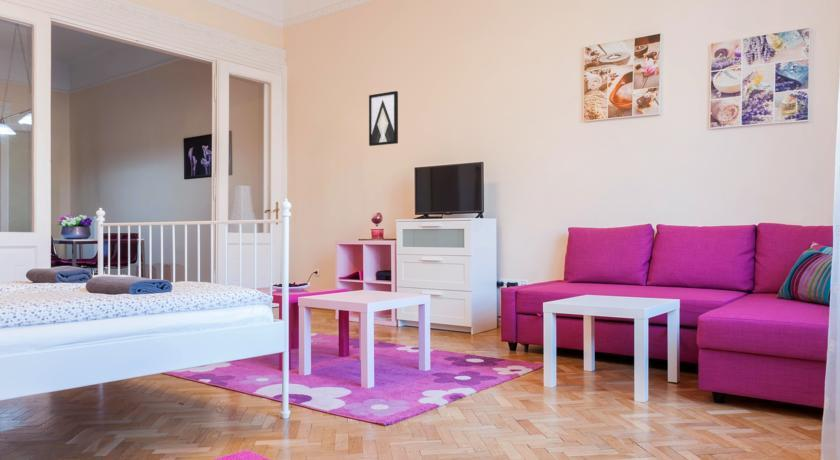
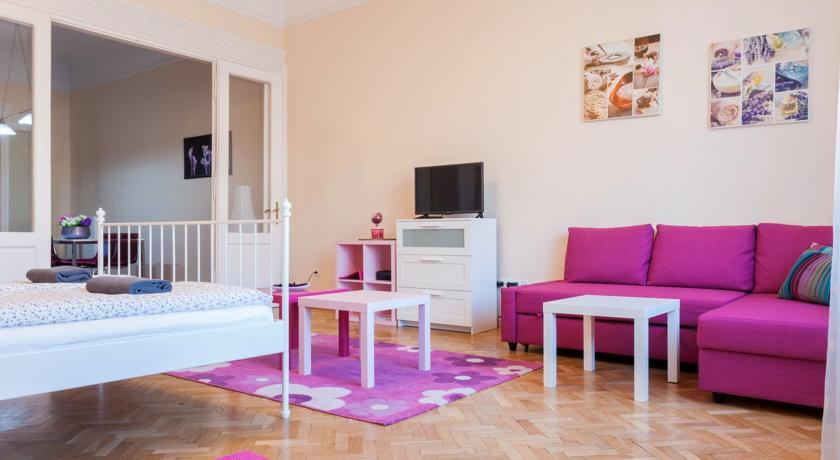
- wall art [368,90,399,147]
